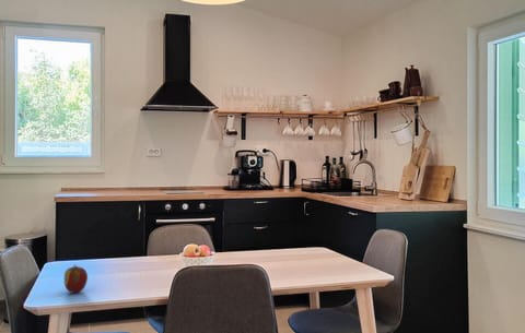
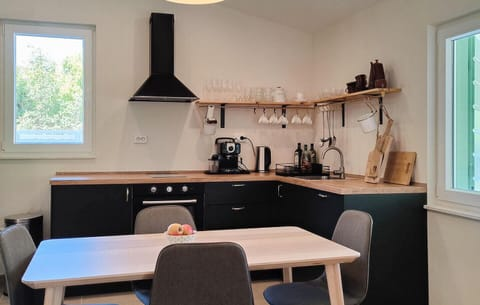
- apple [63,263,89,294]
